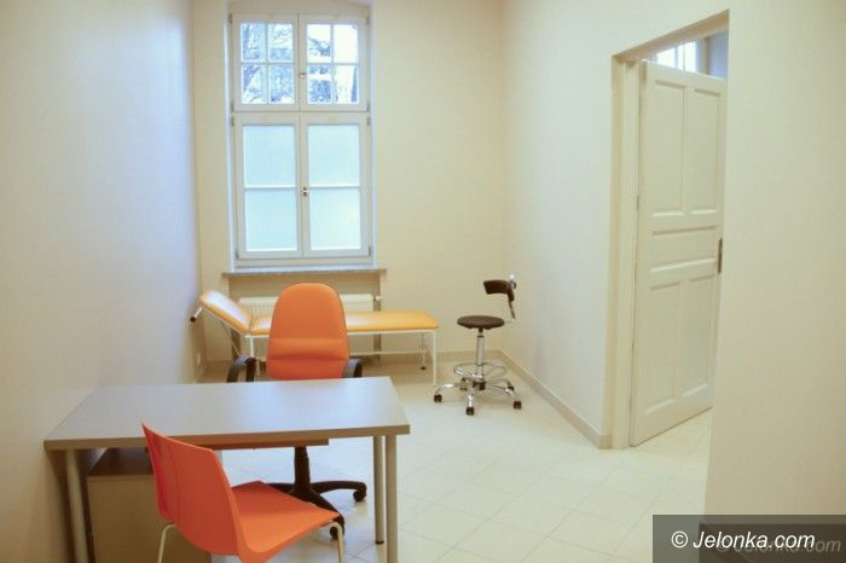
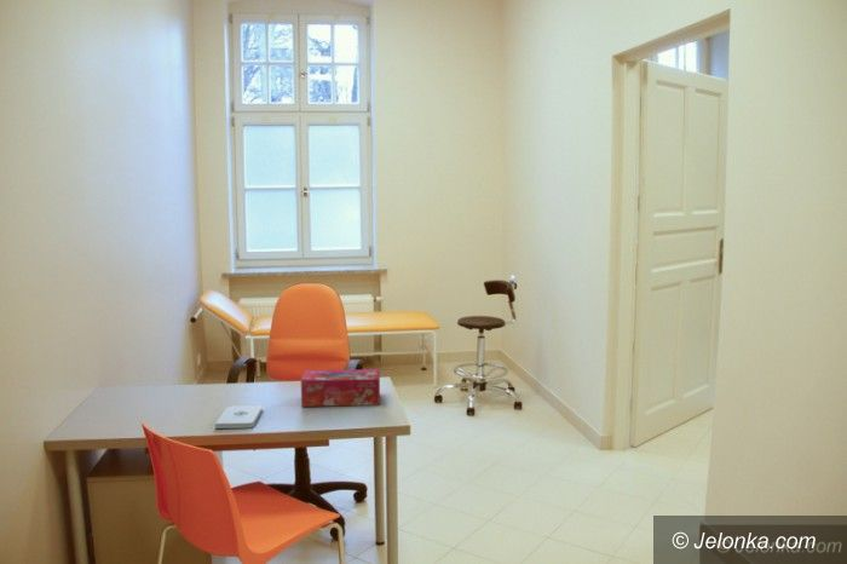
+ tissue box [300,368,381,408]
+ notepad [214,404,264,430]
